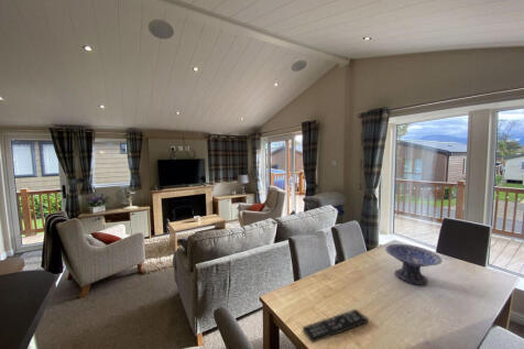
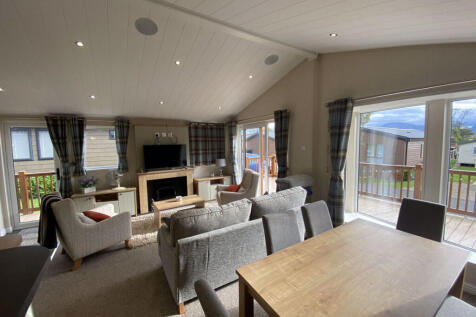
- remote control [302,308,369,343]
- decorative bowl [384,243,444,286]
